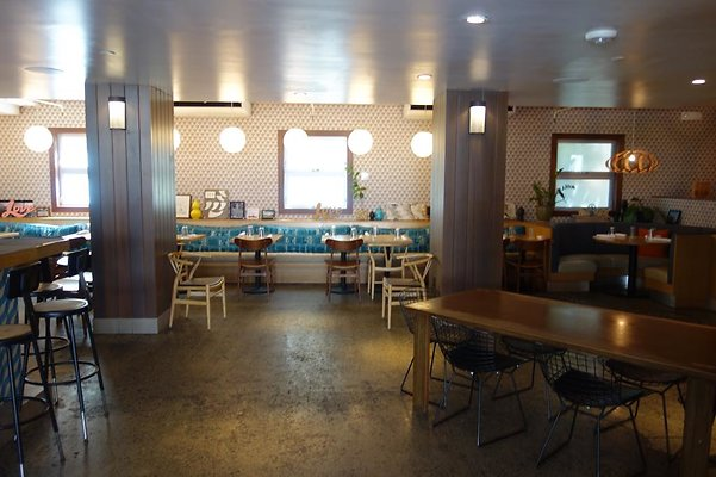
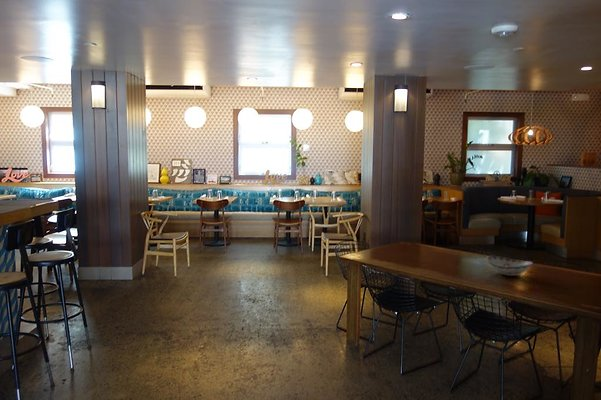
+ decorative bowl [485,255,534,277]
